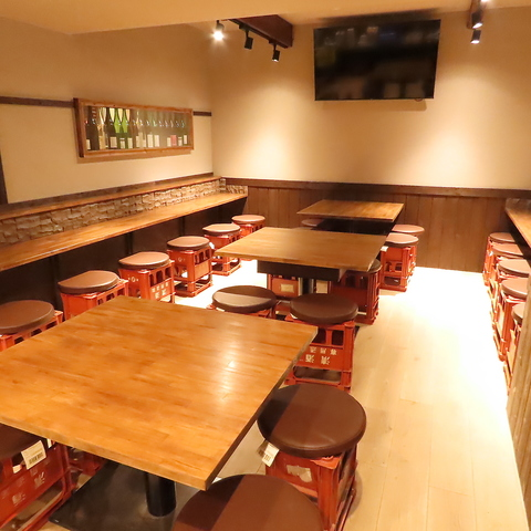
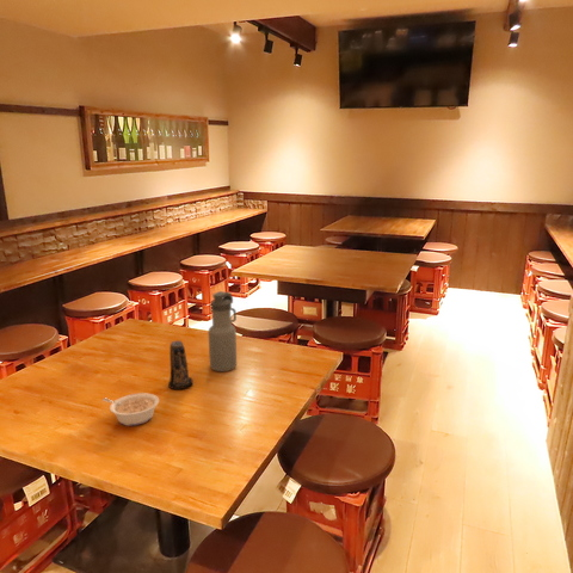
+ candle [167,339,195,390]
+ legume [101,392,160,427]
+ water bottle [208,290,238,372]
